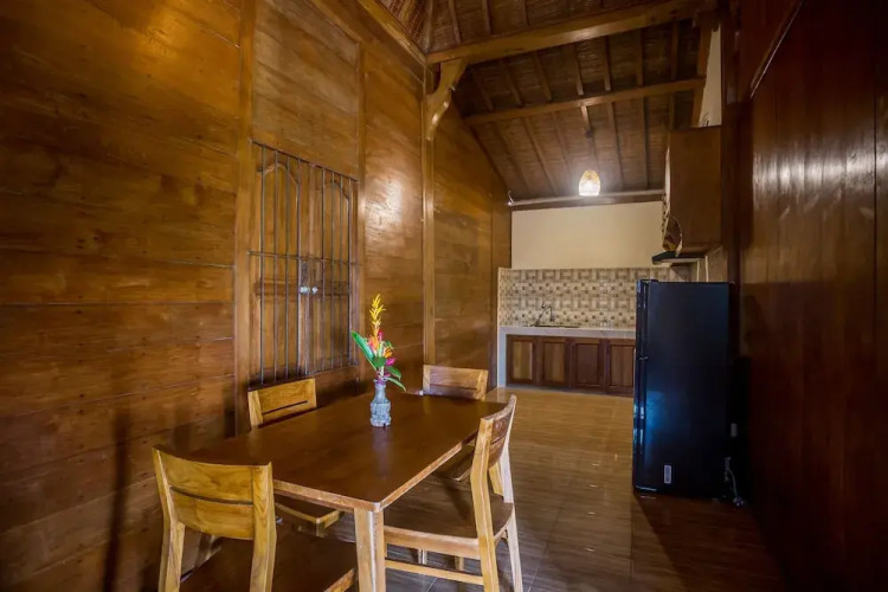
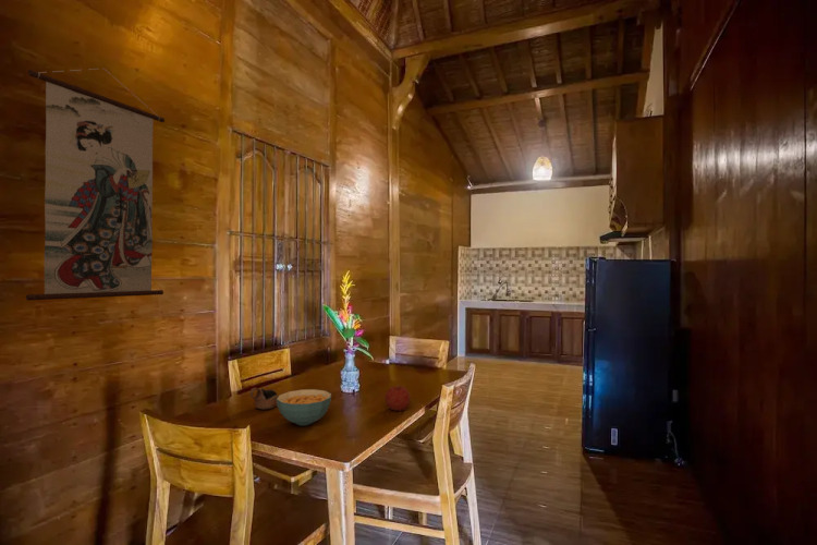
+ cup [248,387,279,411]
+ wall scroll [25,68,166,302]
+ cereal bowl [277,388,332,426]
+ fruit [385,383,412,412]
